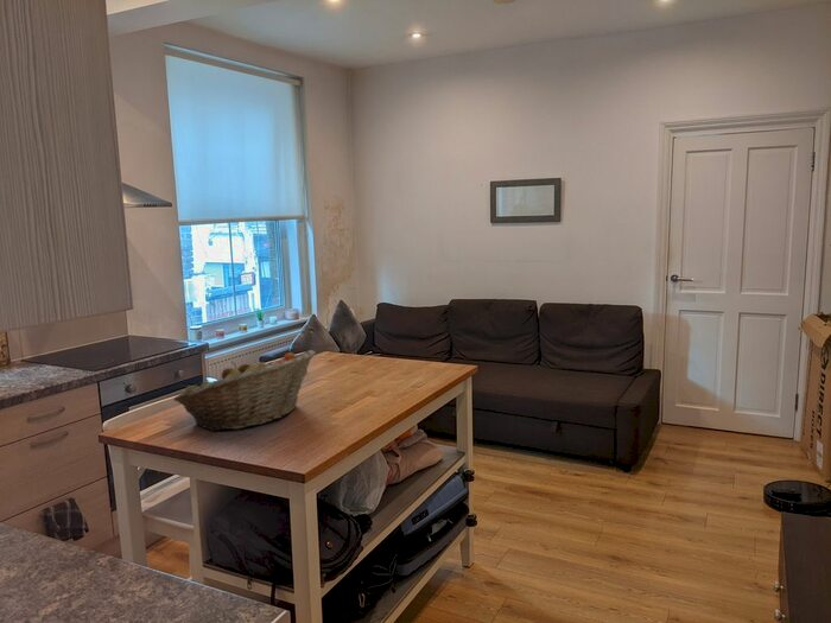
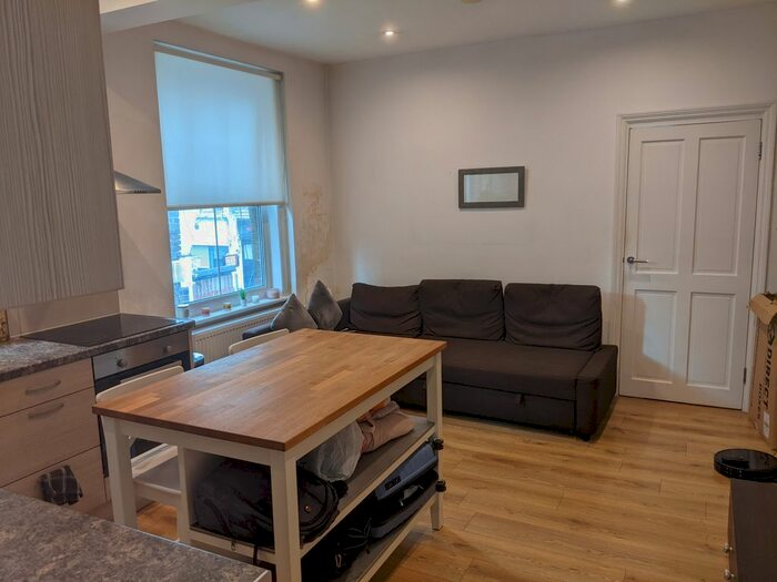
- fruit basket [172,349,317,432]
